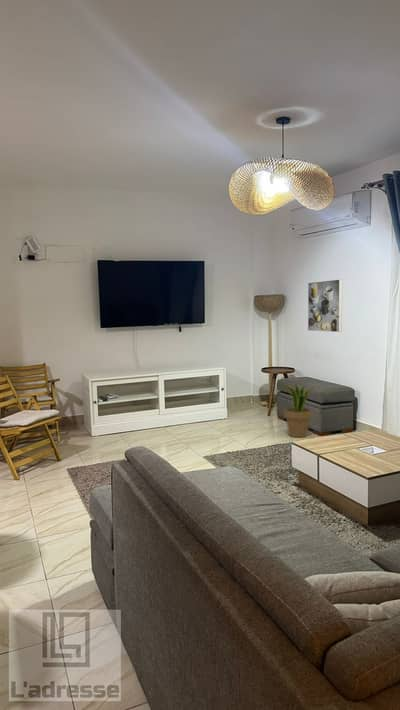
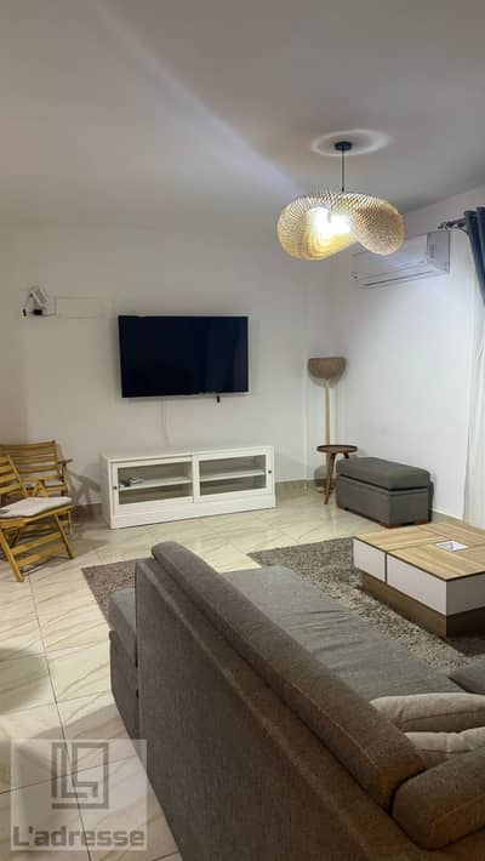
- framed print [307,278,343,333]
- potted plant [280,382,313,438]
